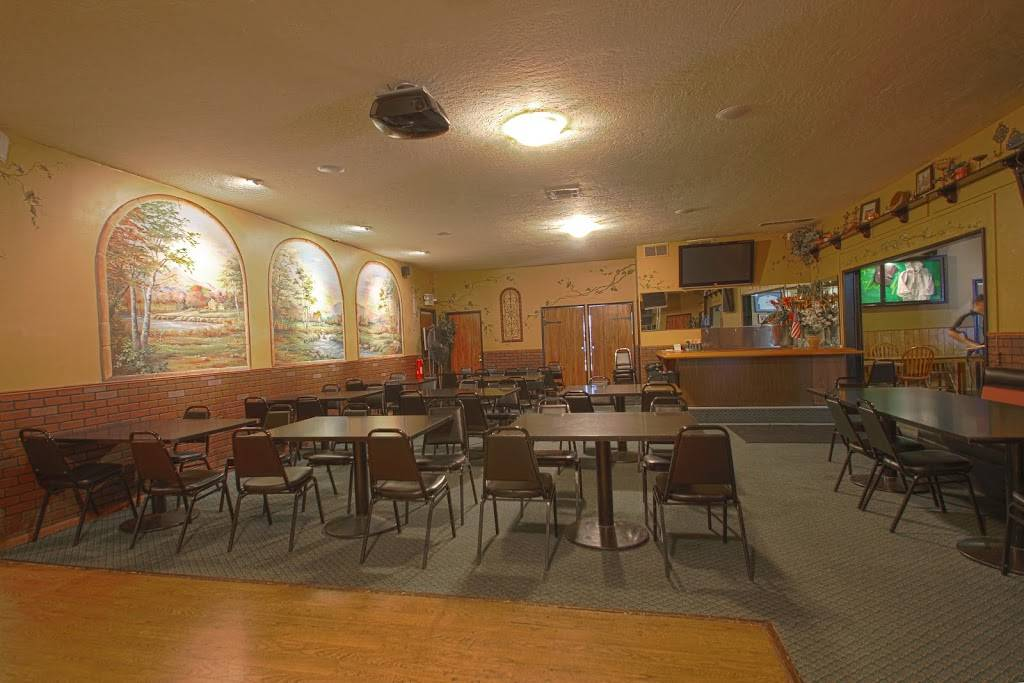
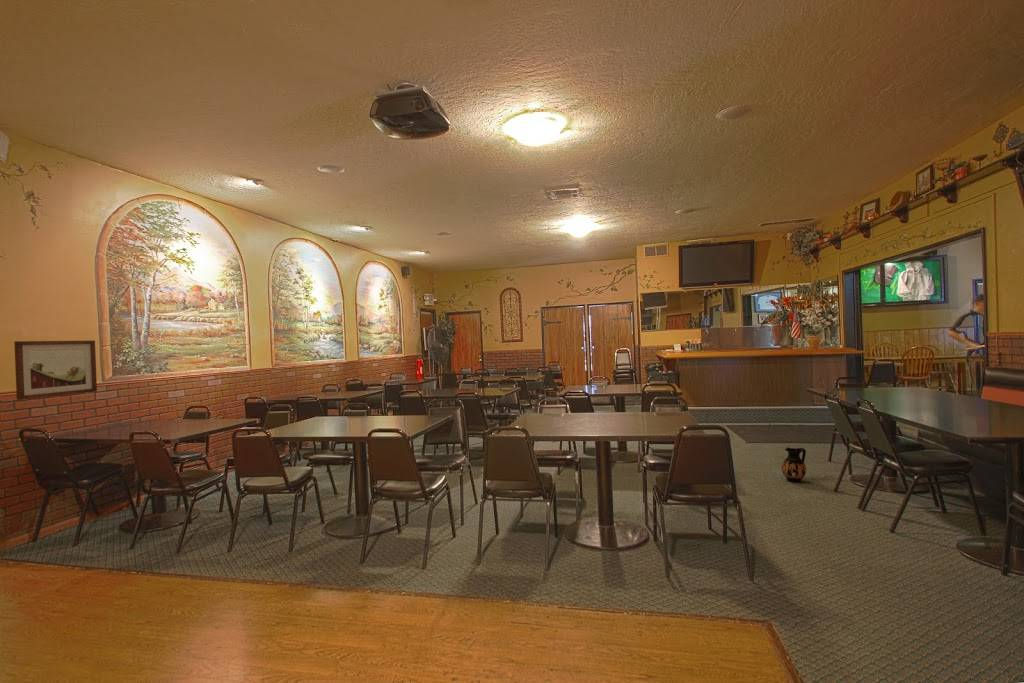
+ ceramic jug [781,446,807,483]
+ wall art [13,340,98,401]
